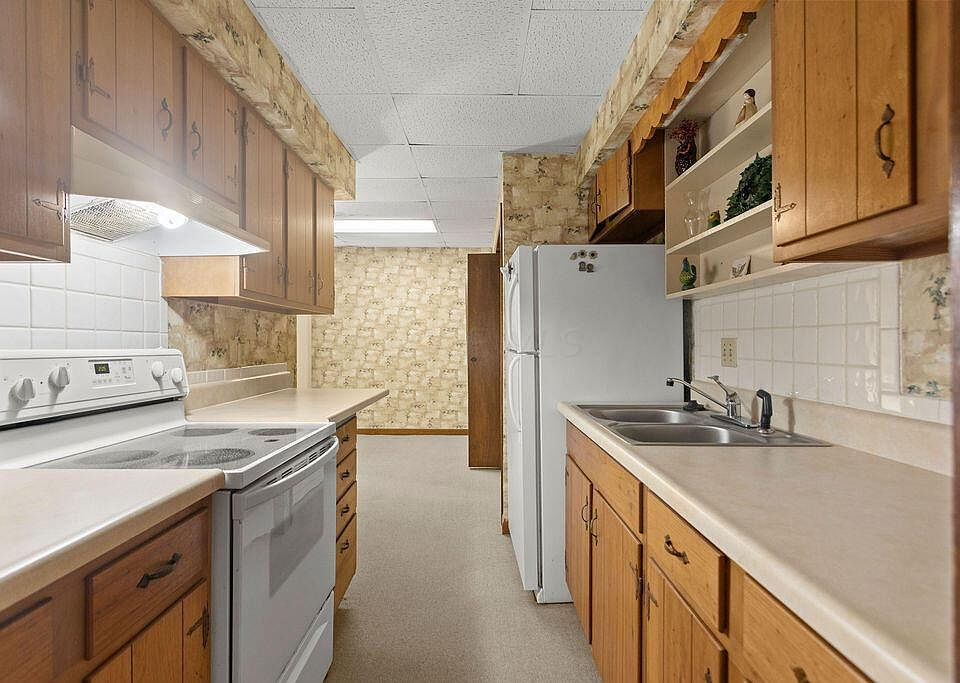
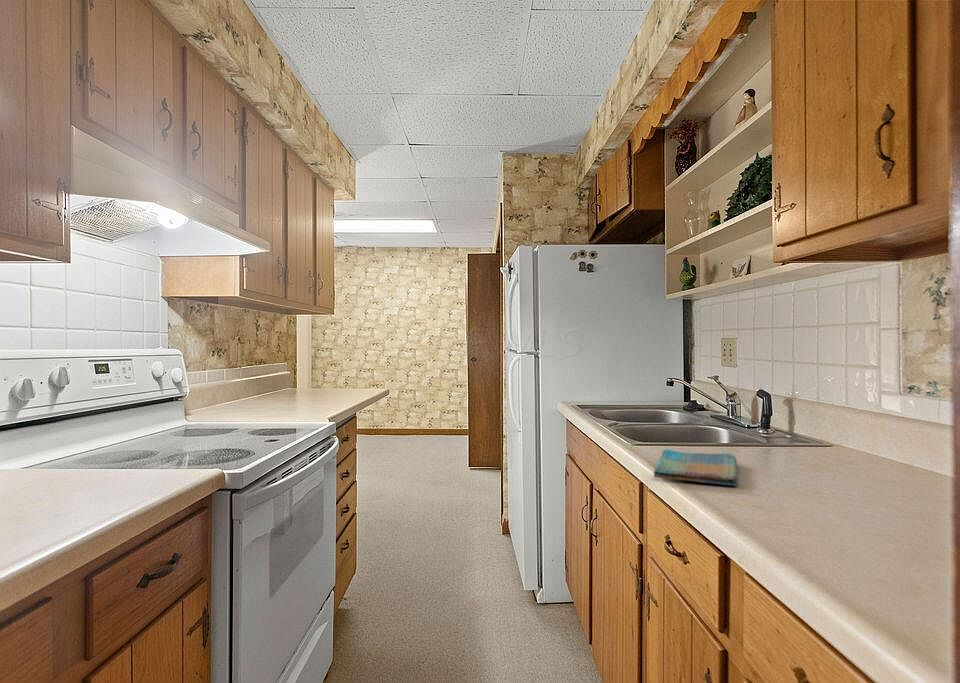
+ dish towel [653,448,738,487]
